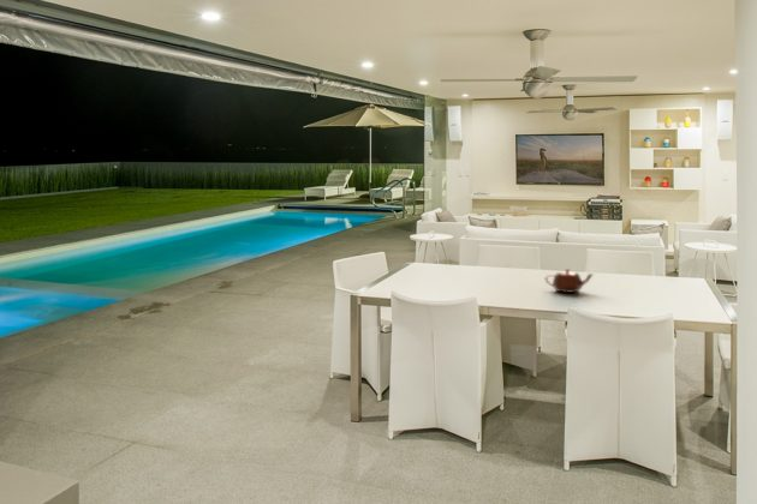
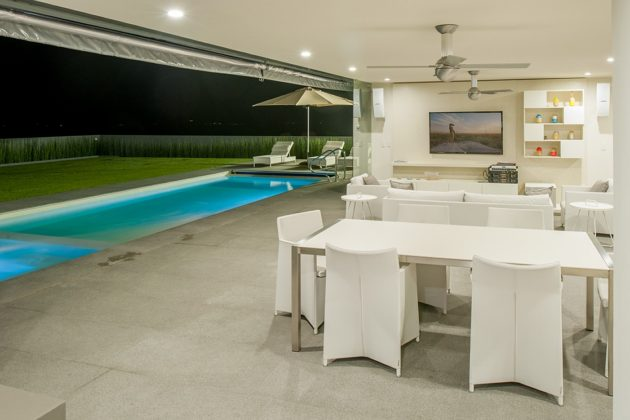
- teapot [544,268,595,294]
